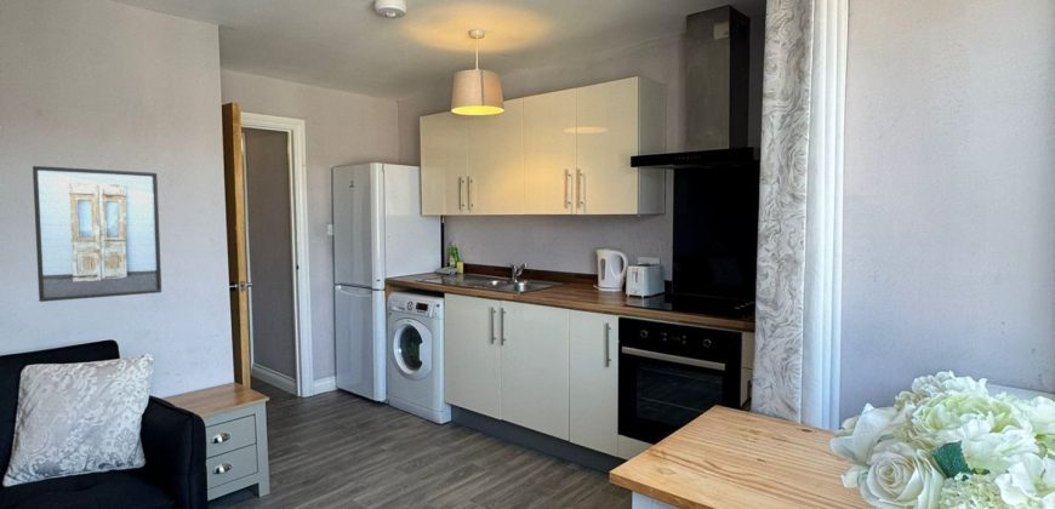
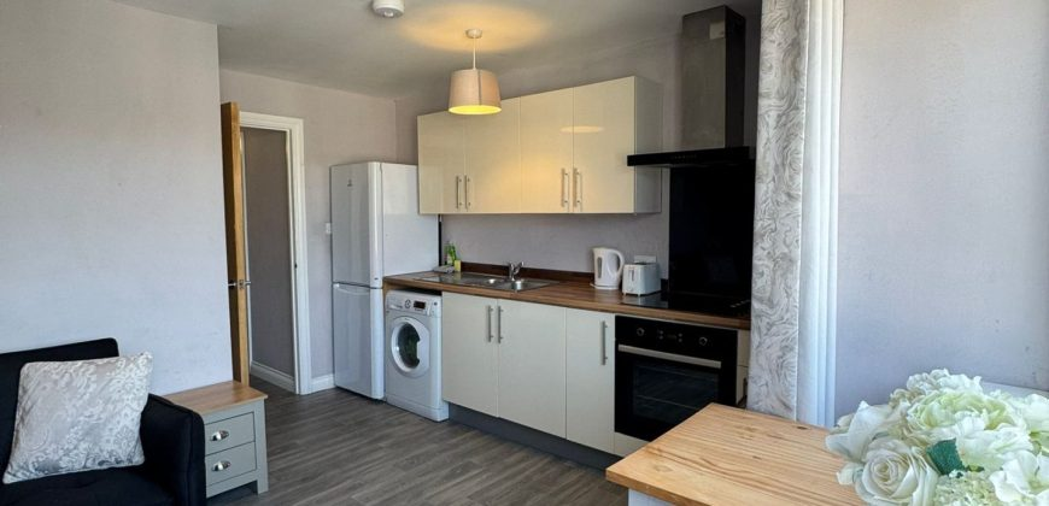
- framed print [32,165,162,303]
